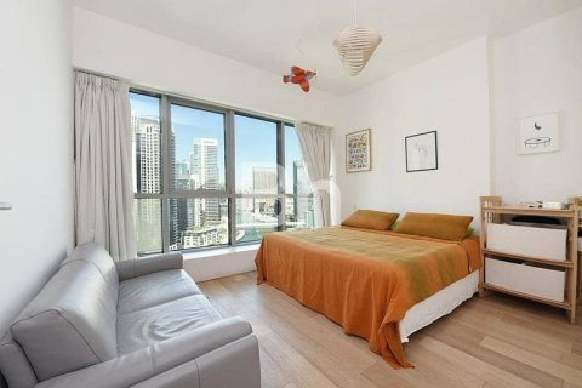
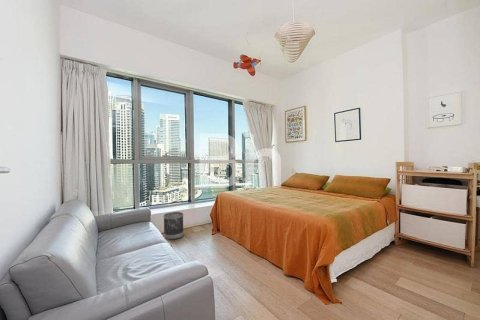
+ wastebasket [162,211,185,240]
